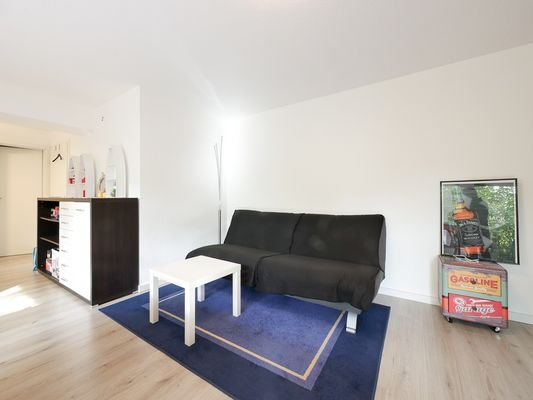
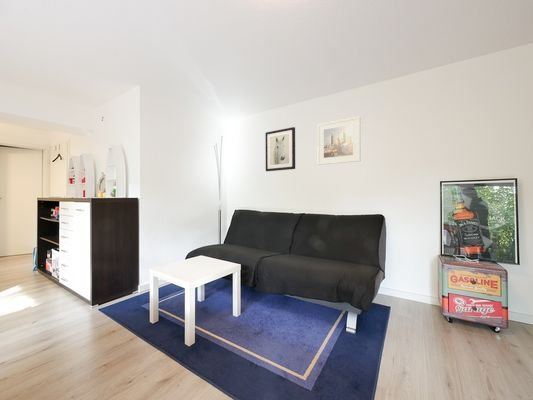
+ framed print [316,115,362,166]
+ wall art [265,126,296,172]
